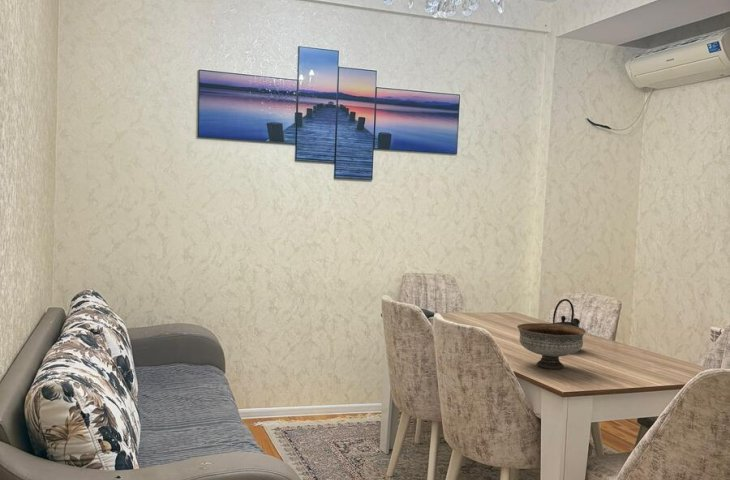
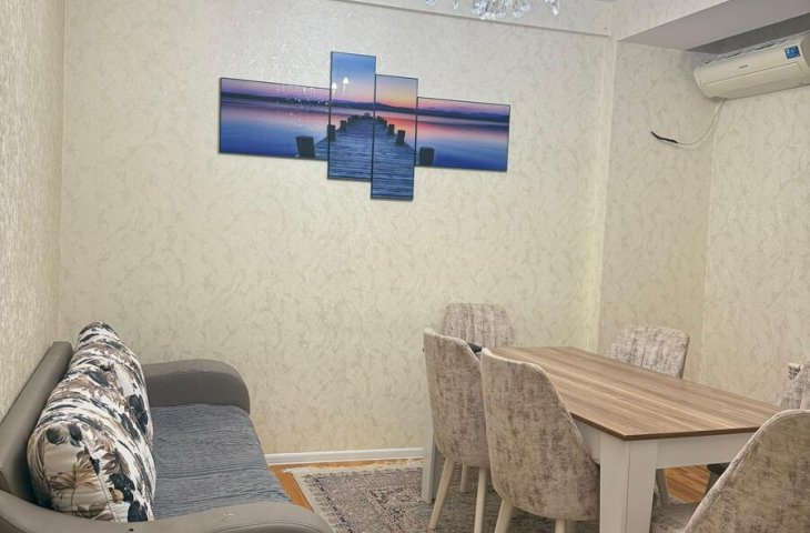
- kettle [551,298,581,327]
- bowl [516,322,587,370]
